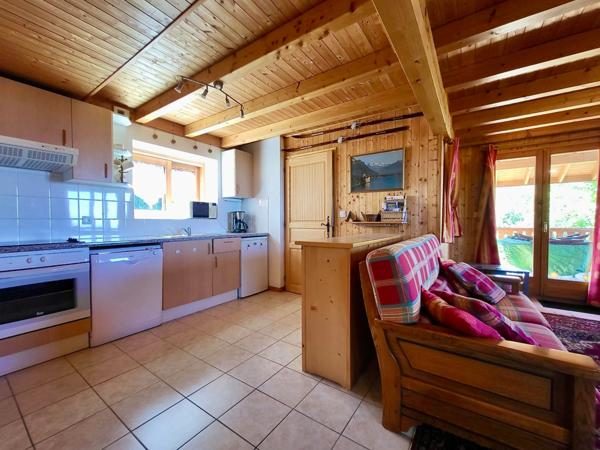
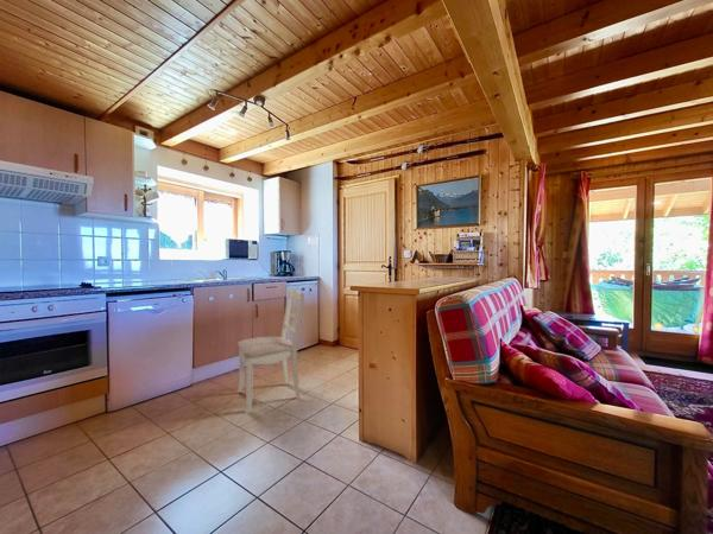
+ dining chair [236,288,305,414]
